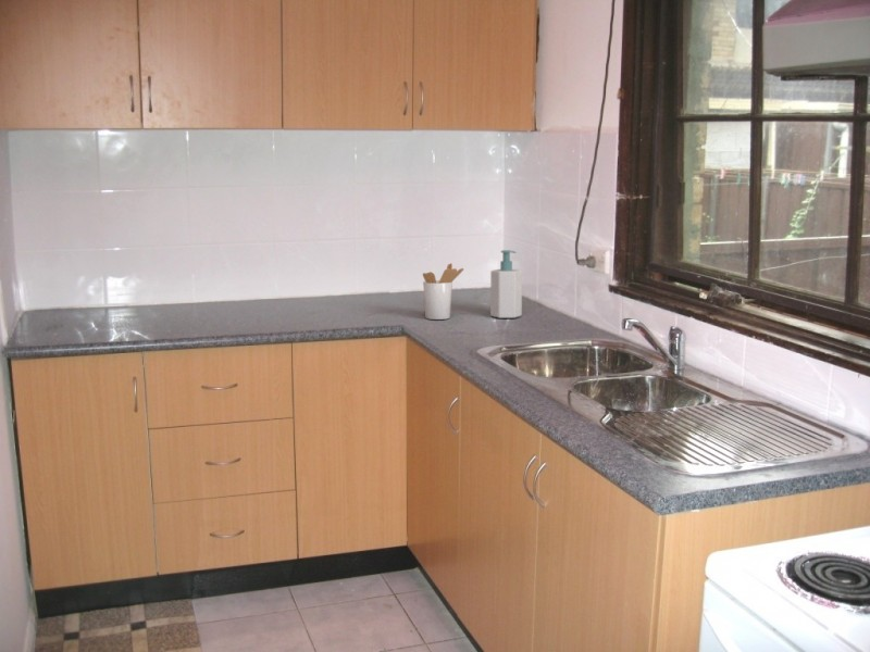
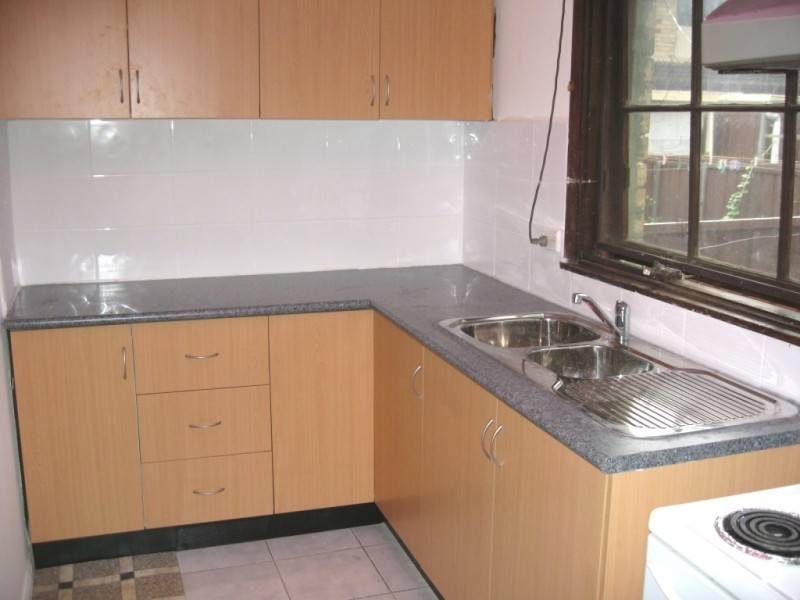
- utensil holder [422,262,464,321]
- soap bottle [489,249,523,319]
